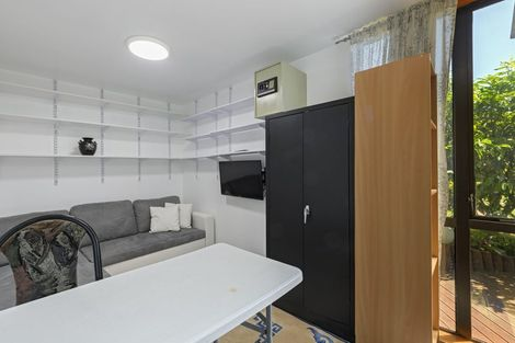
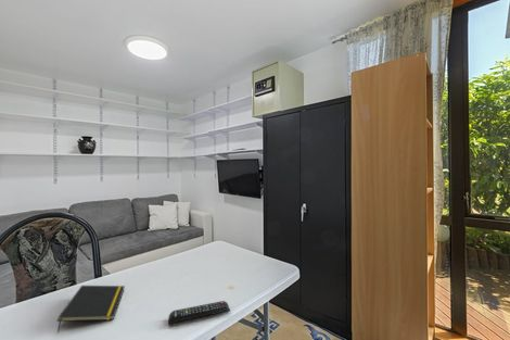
+ remote control [167,300,231,325]
+ notepad [56,285,126,333]
